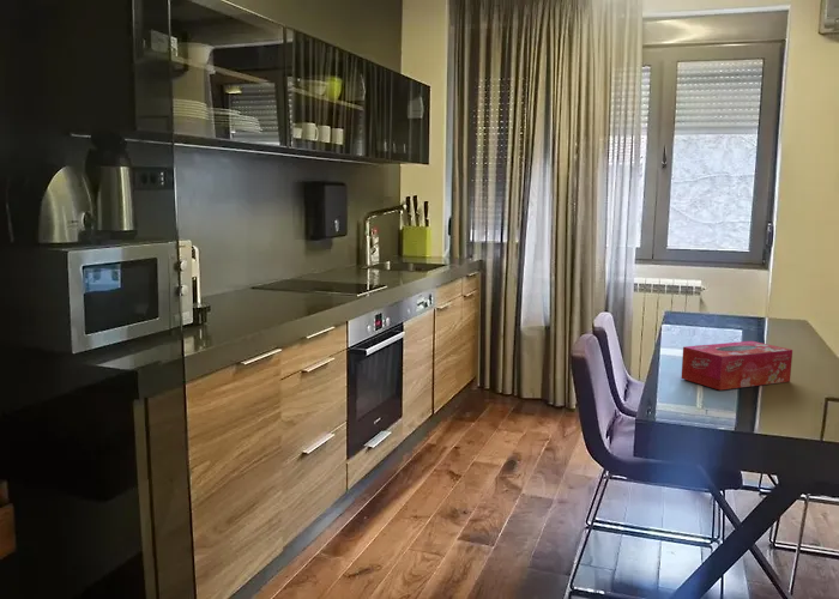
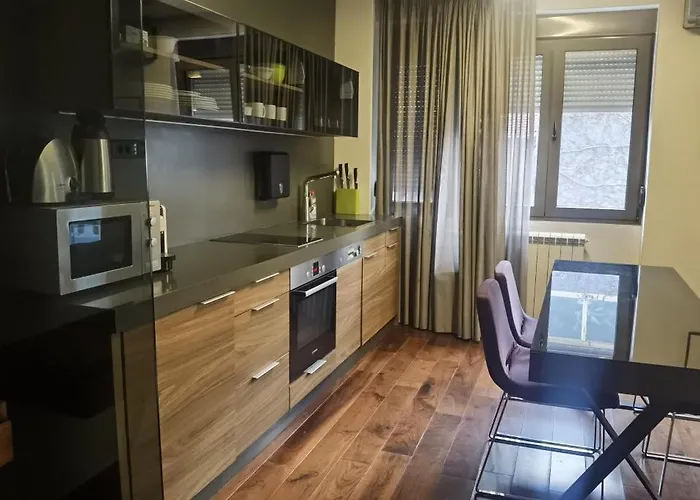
- tissue box [680,340,793,392]
